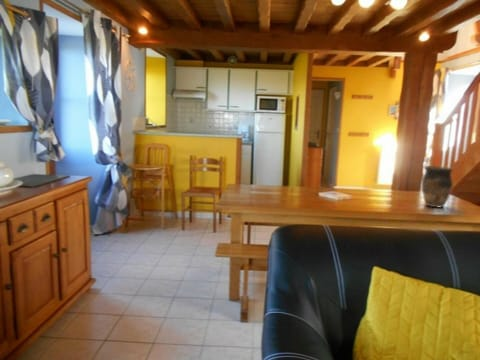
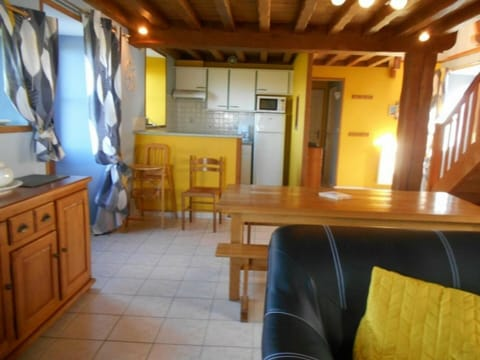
- vase [421,165,455,208]
